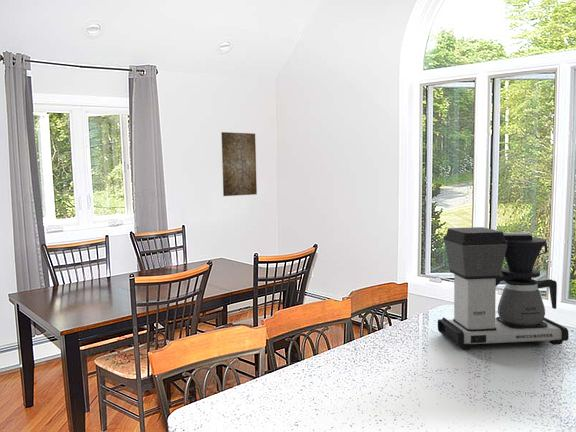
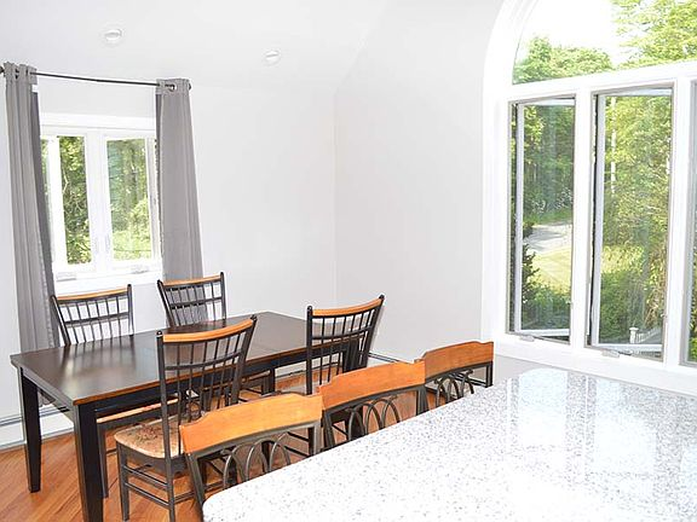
- coffee maker [437,226,570,350]
- wall art [220,131,258,197]
